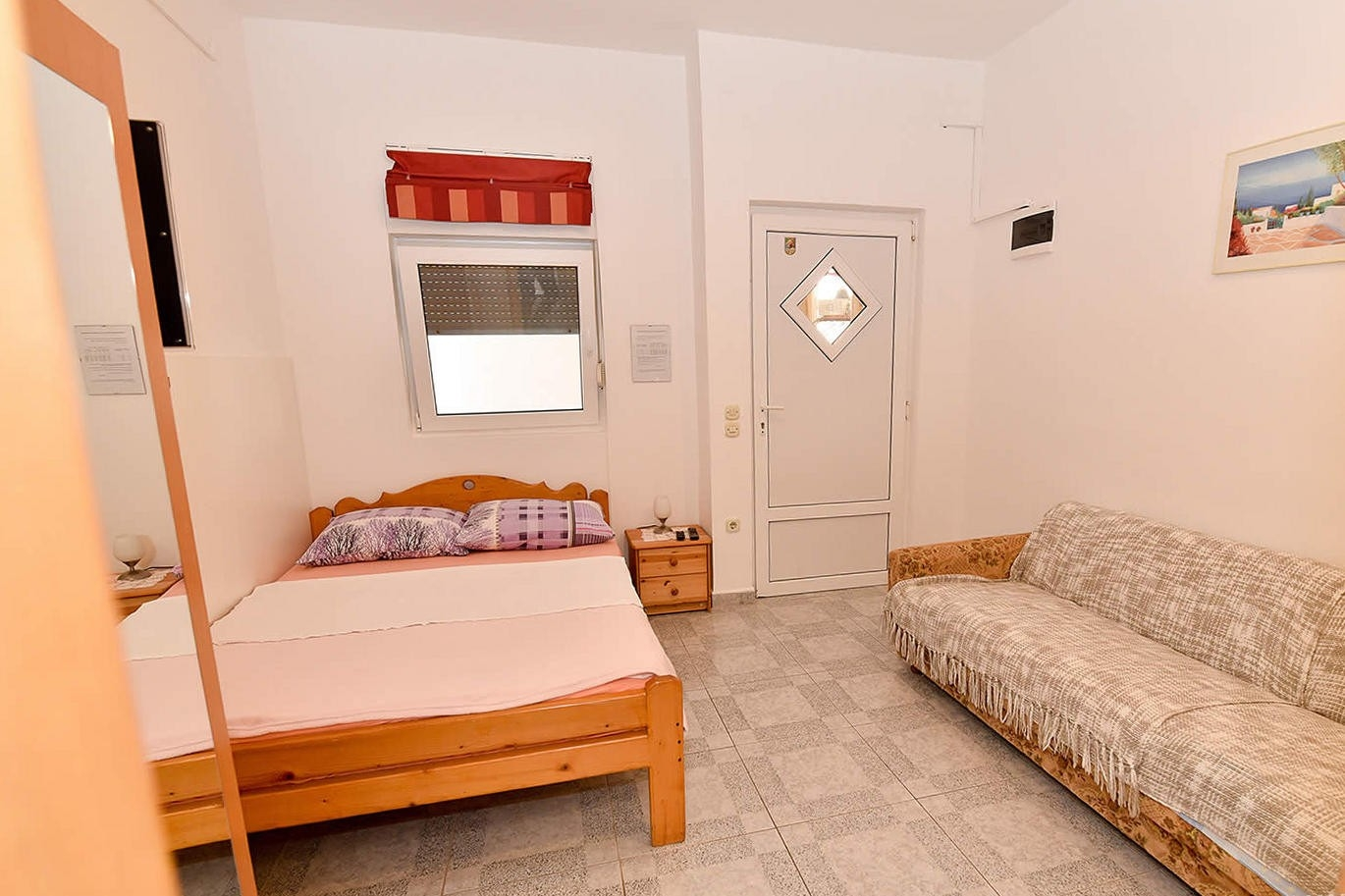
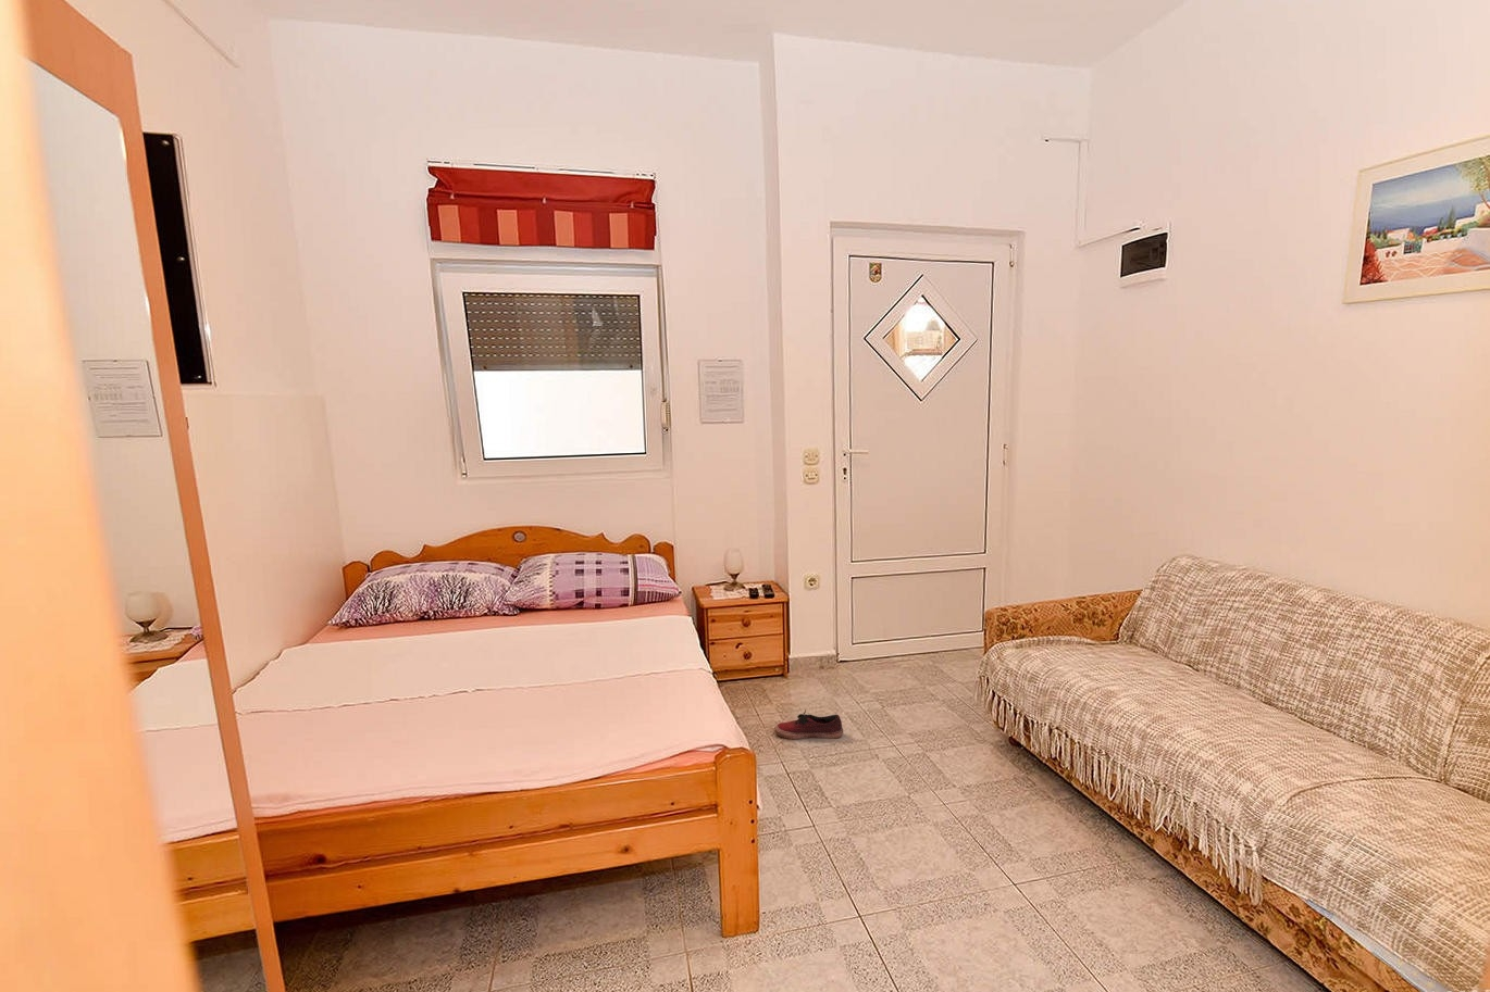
+ shoe [774,709,844,740]
